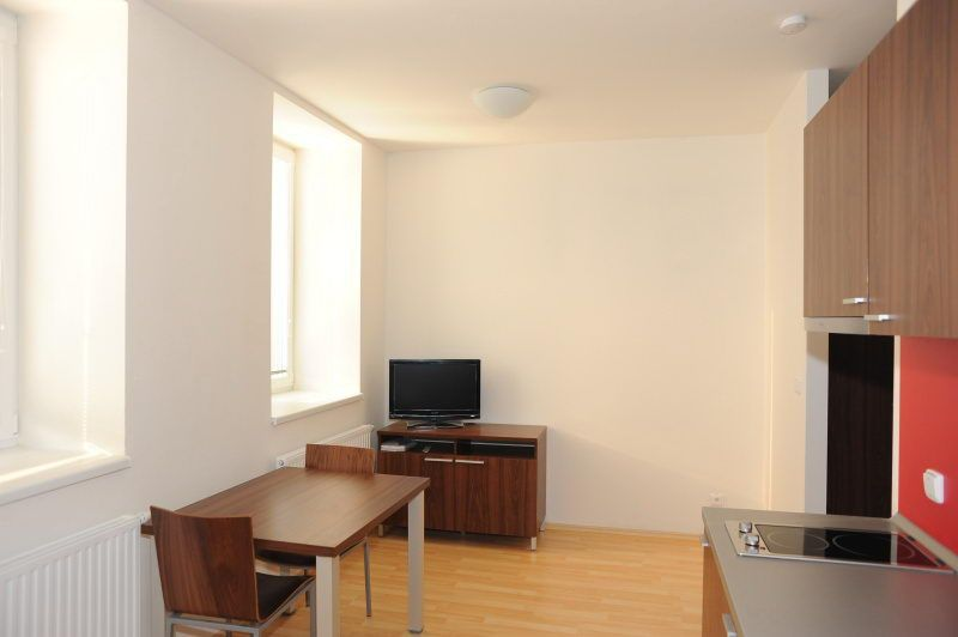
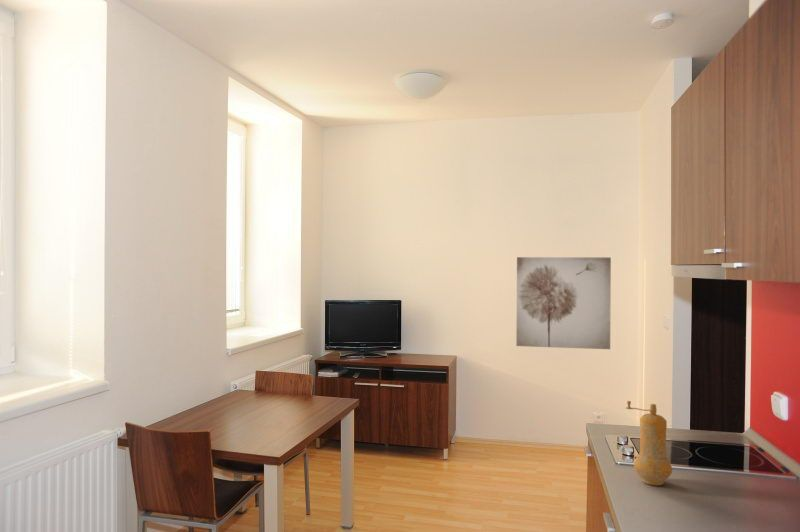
+ wall art [515,256,612,350]
+ pepper mill [625,400,673,486]
